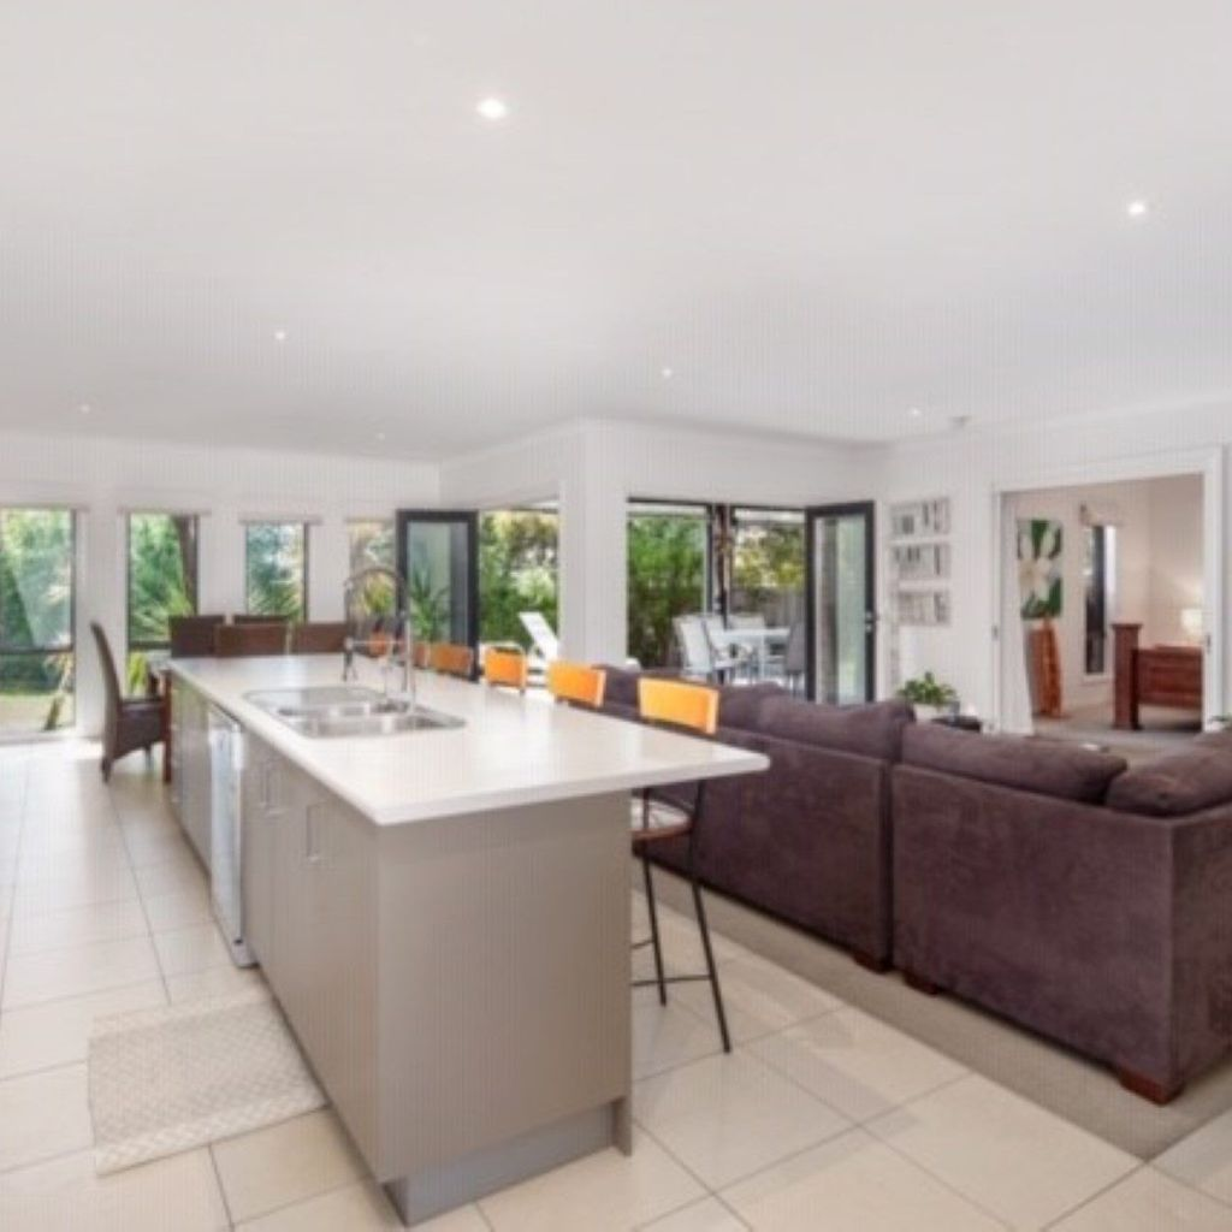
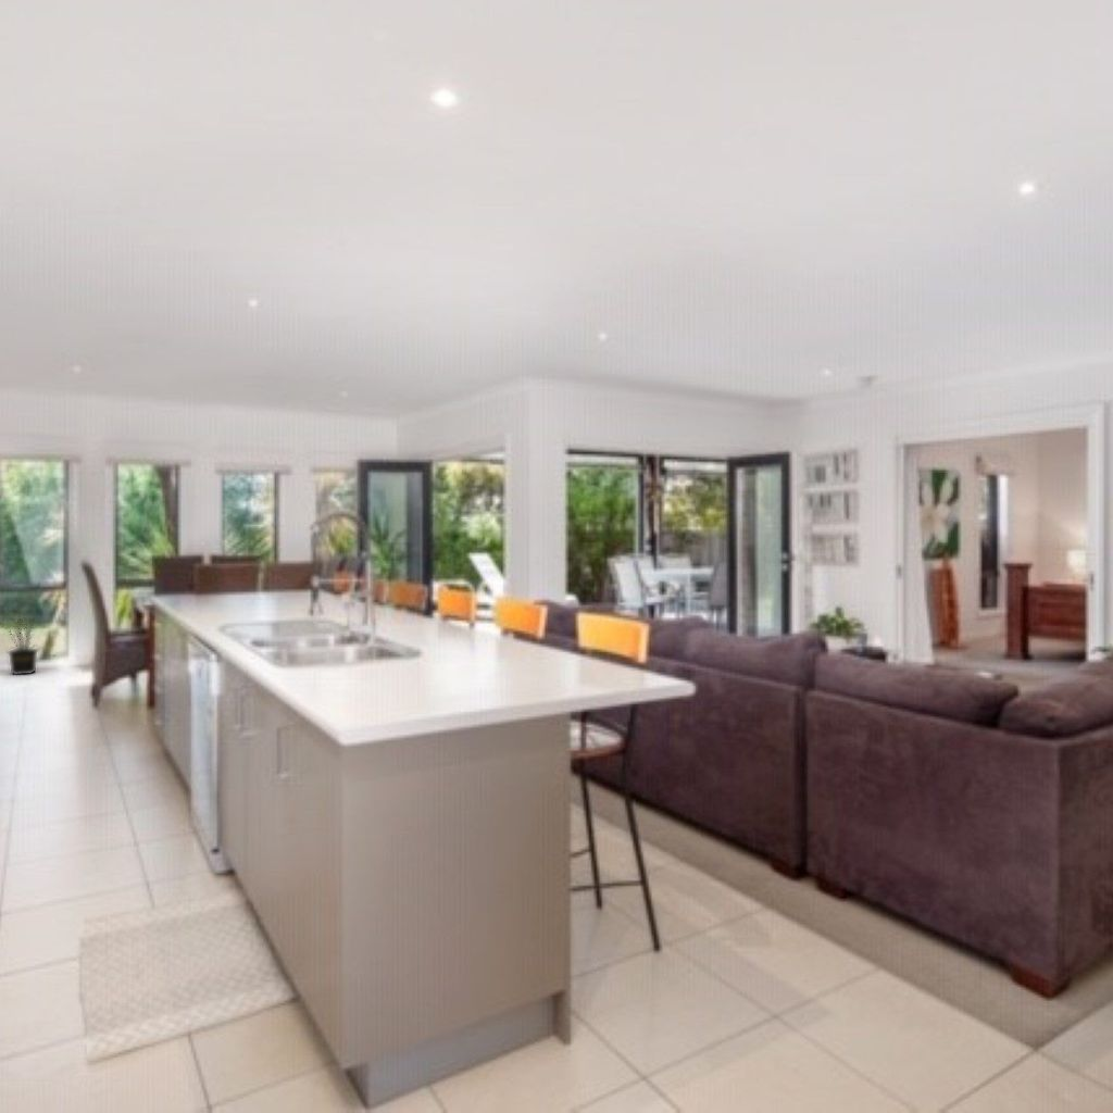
+ potted plant [0,605,43,676]
